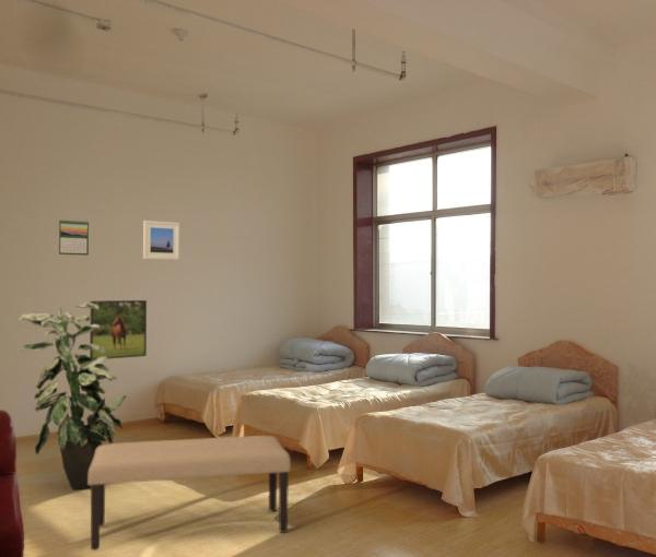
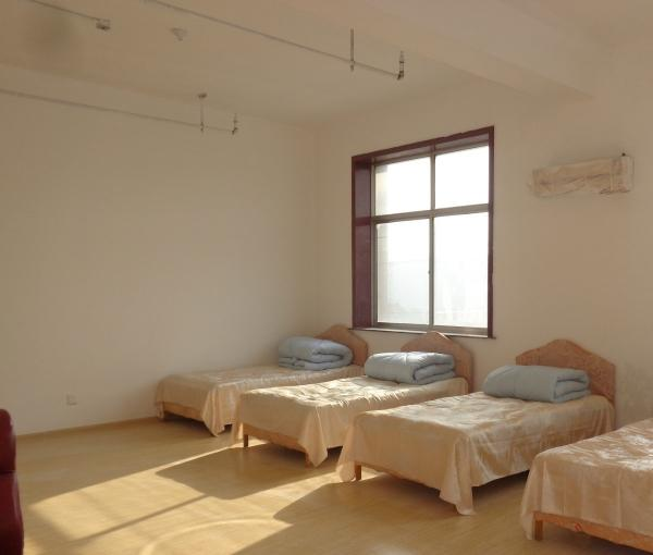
- indoor plant [17,303,128,490]
- bench [89,435,292,552]
- calendar [58,218,90,257]
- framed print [89,299,148,359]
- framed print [142,220,180,261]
